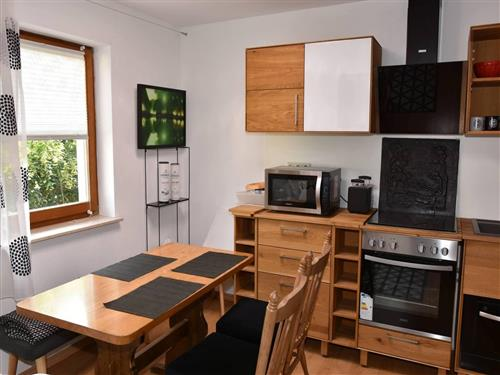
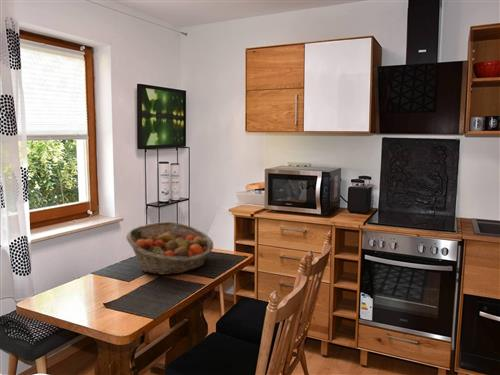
+ fruit basket [125,221,214,276]
